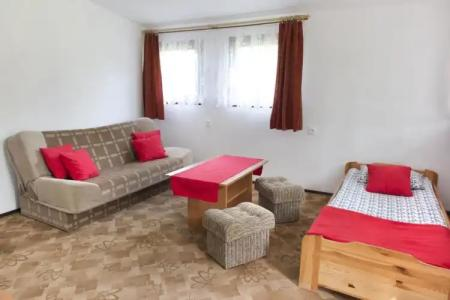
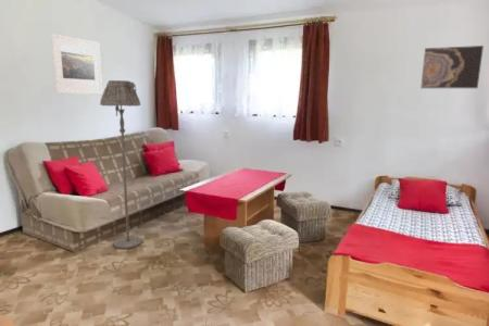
+ wall art [419,45,485,89]
+ floor lamp [99,79,143,250]
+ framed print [49,33,103,96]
